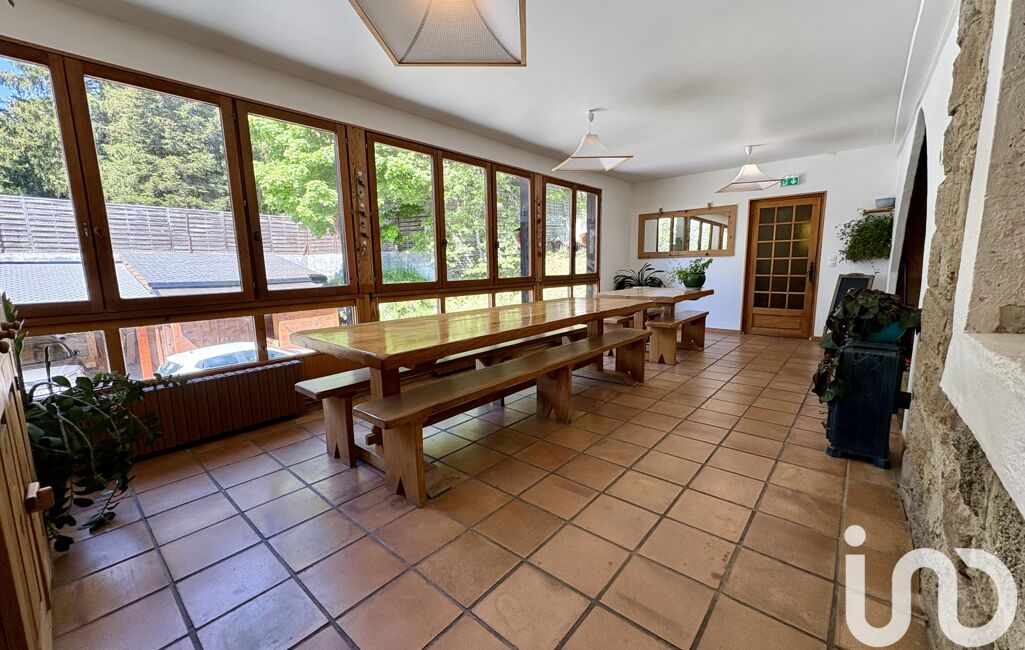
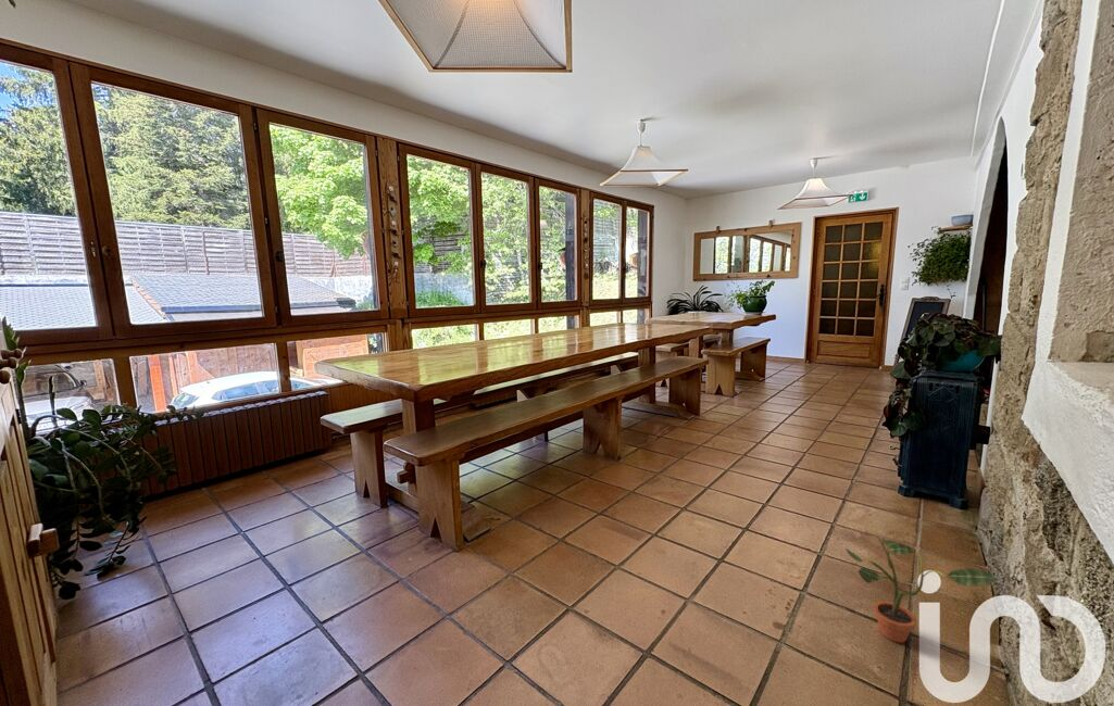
+ potted plant [844,526,998,644]
